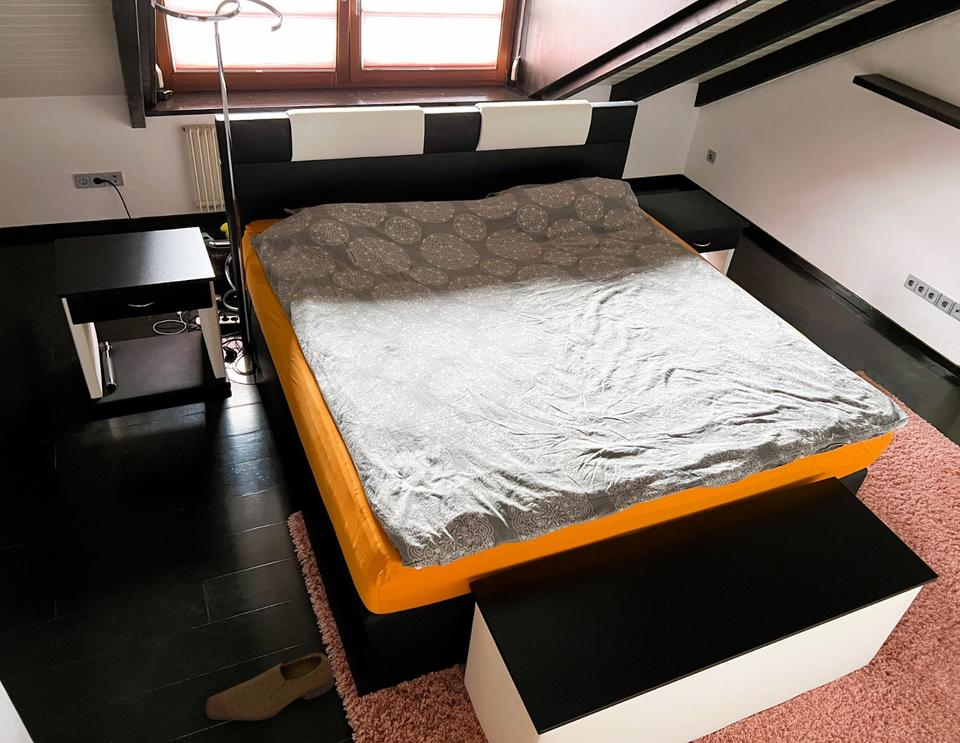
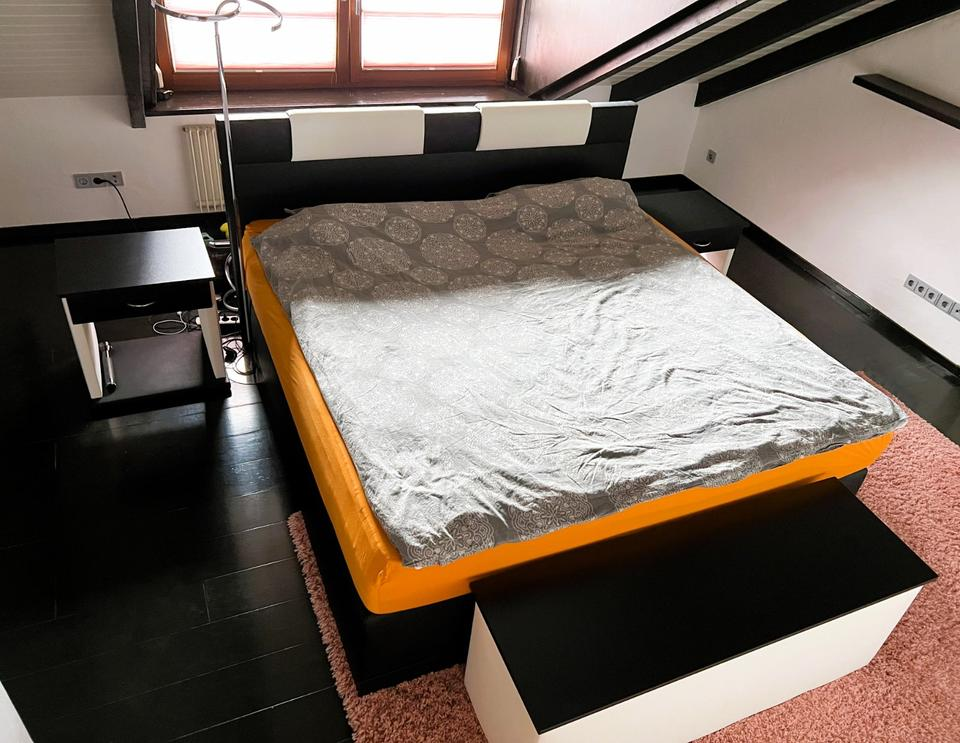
- shoe [205,652,335,722]
